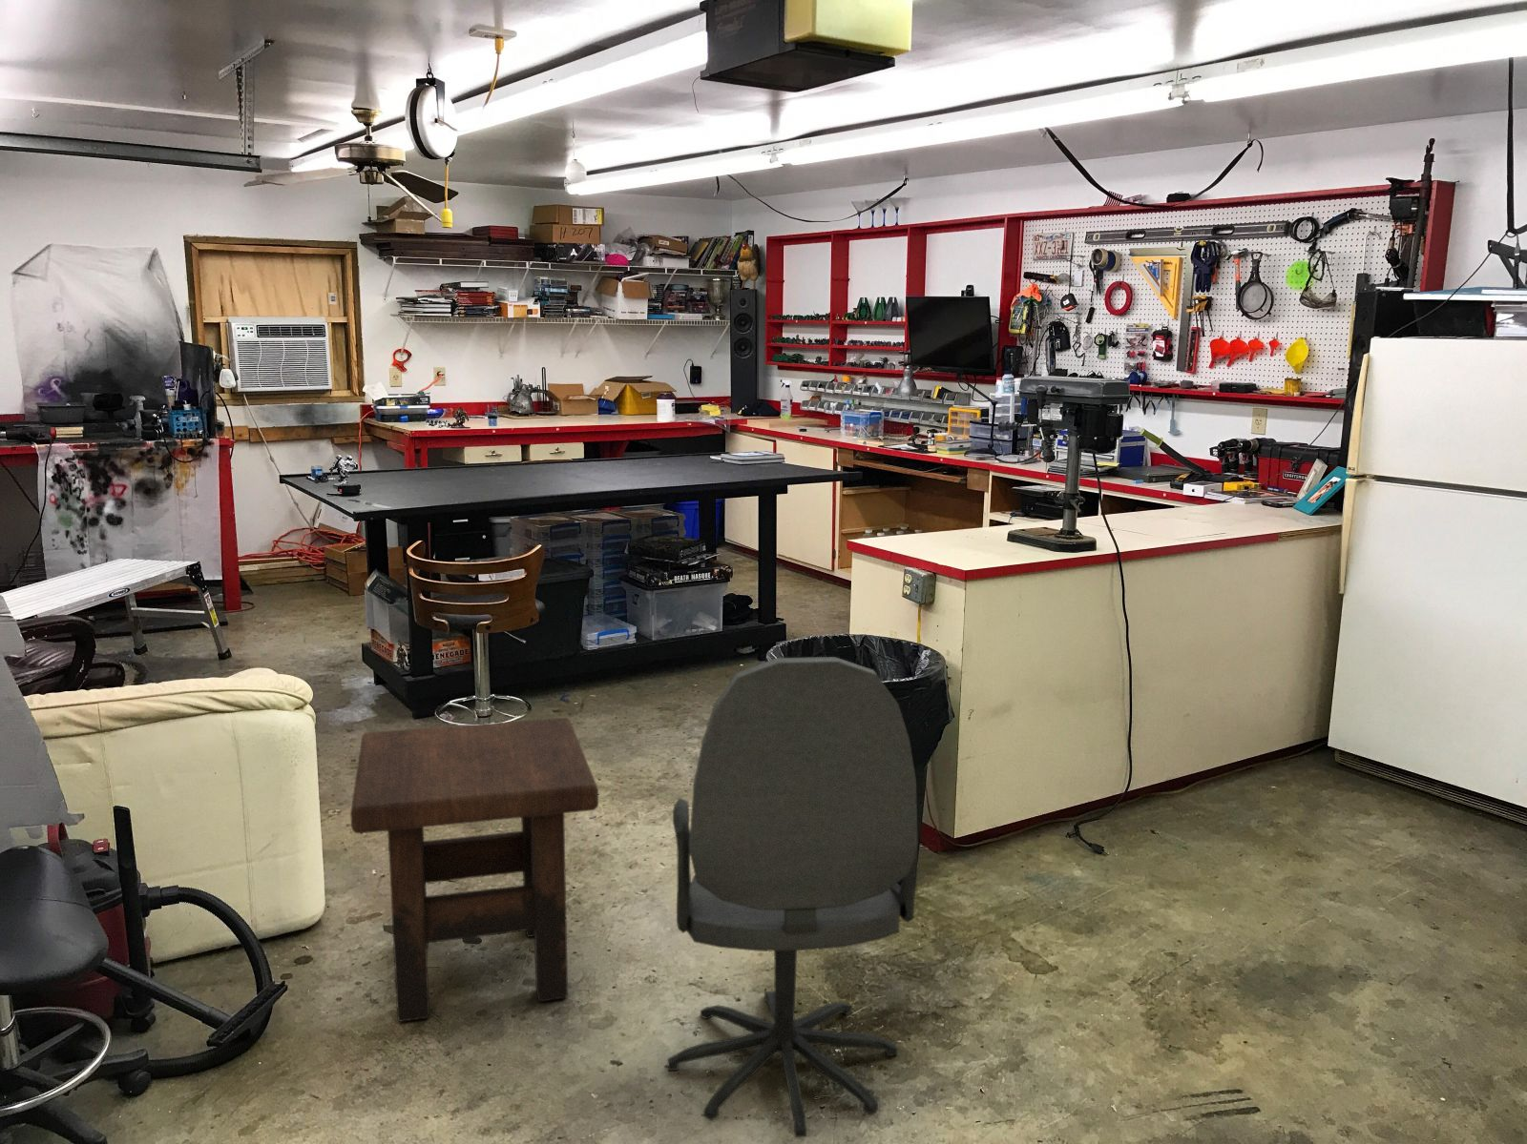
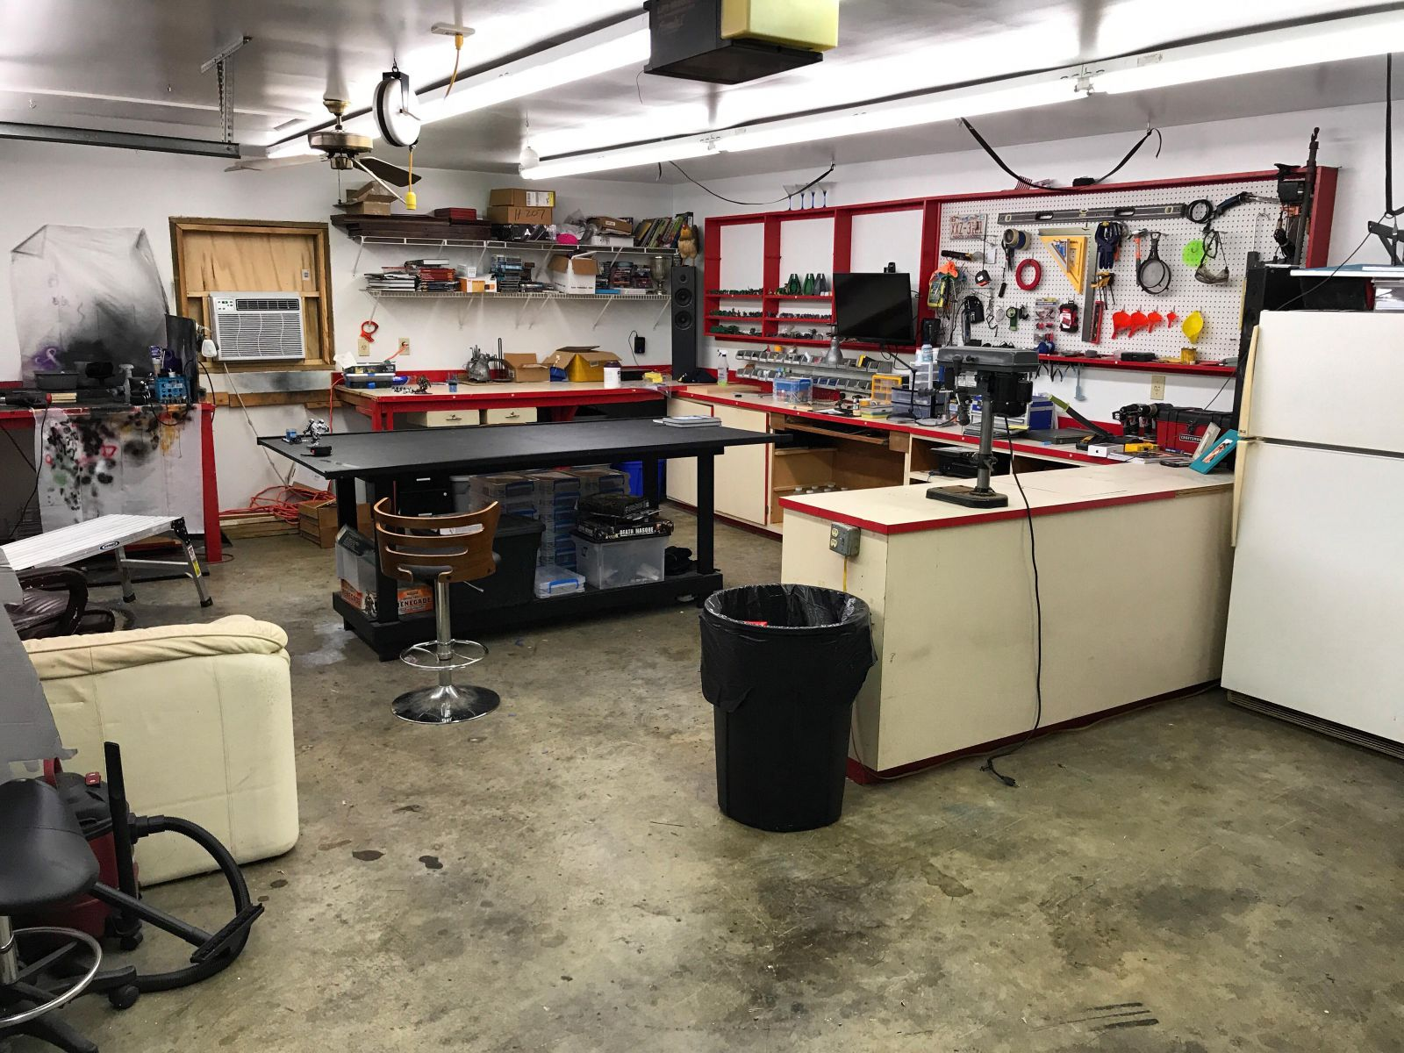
- side table [350,717,599,1023]
- office chair [667,656,919,1138]
